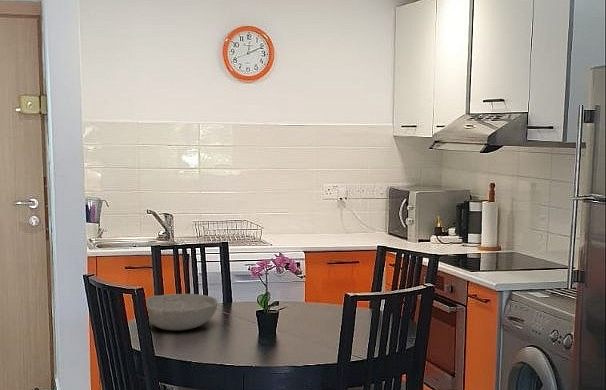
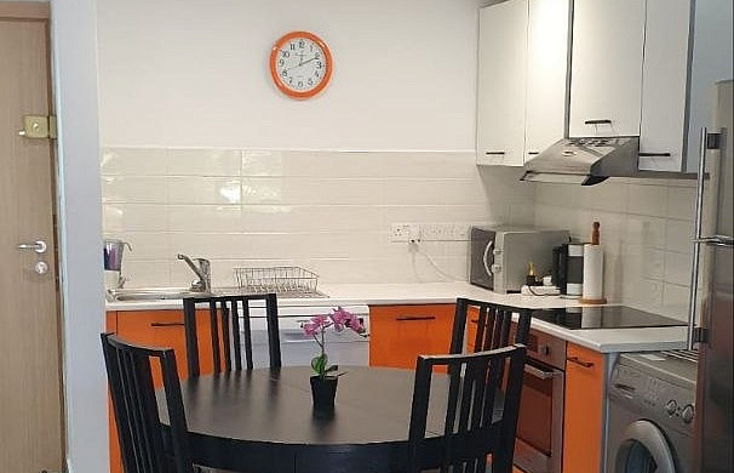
- bowl [145,293,218,331]
